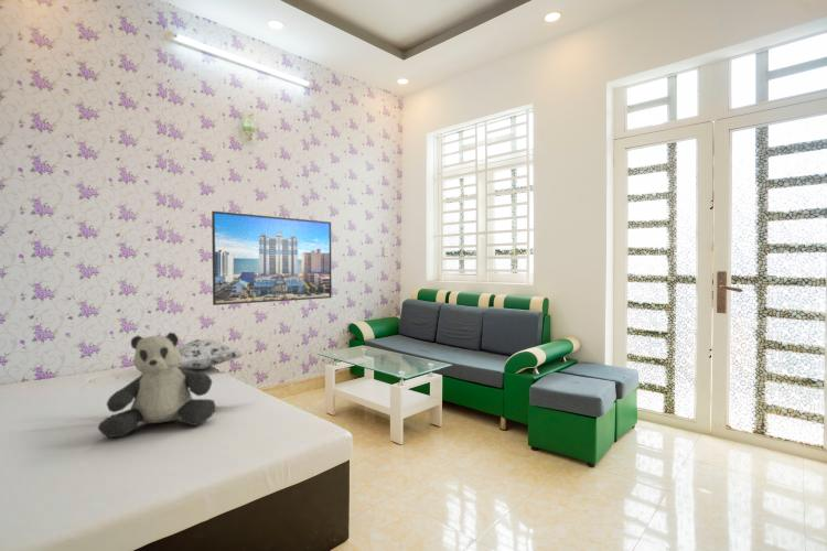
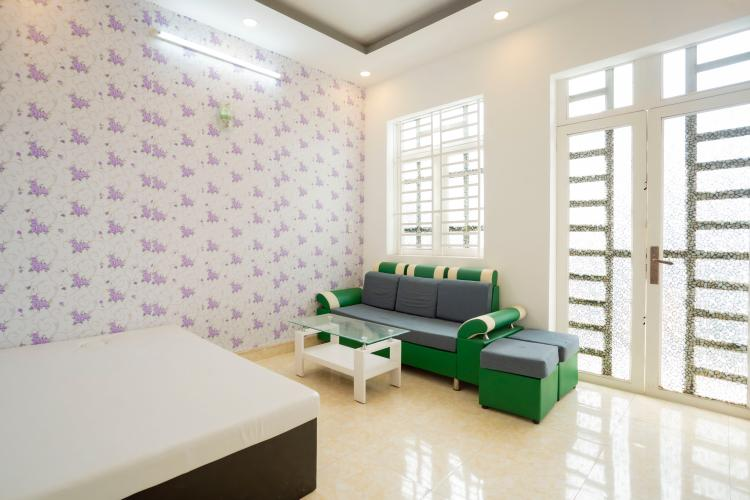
- teddy bear [97,332,217,439]
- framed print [211,210,333,306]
- decorative pillow [175,338,245,370]
